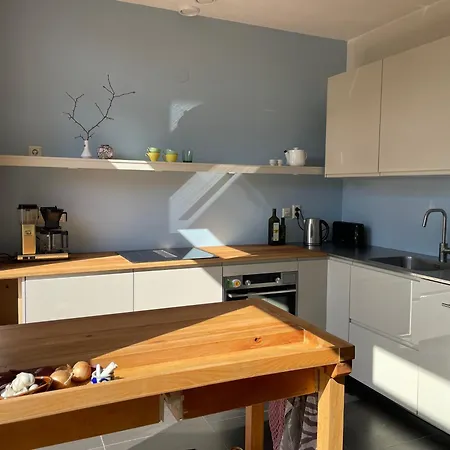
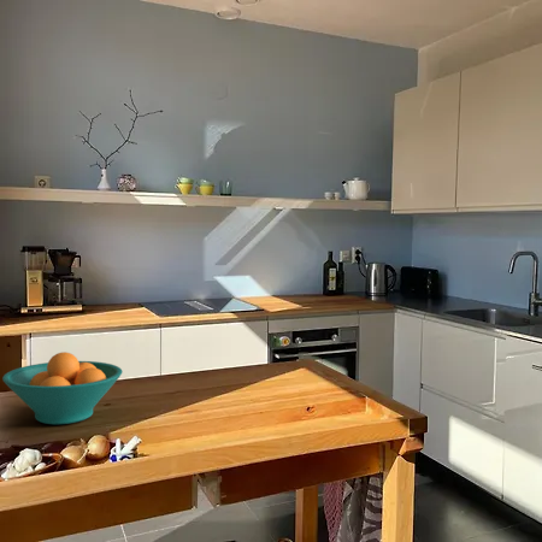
+ fruit bowl [1,350,124,425]
